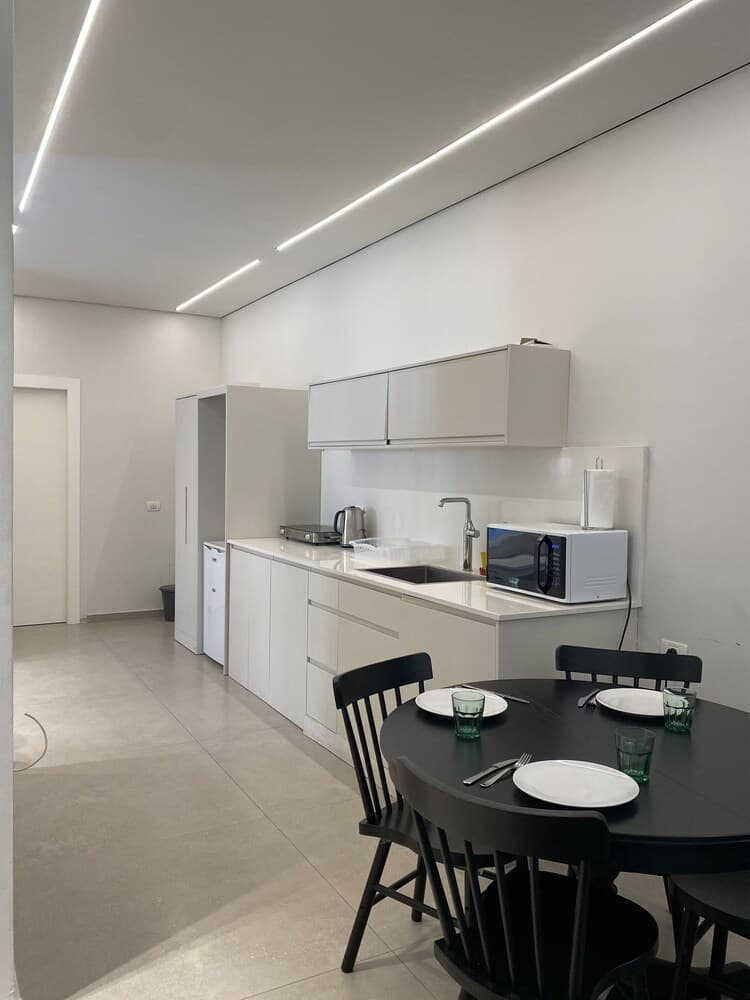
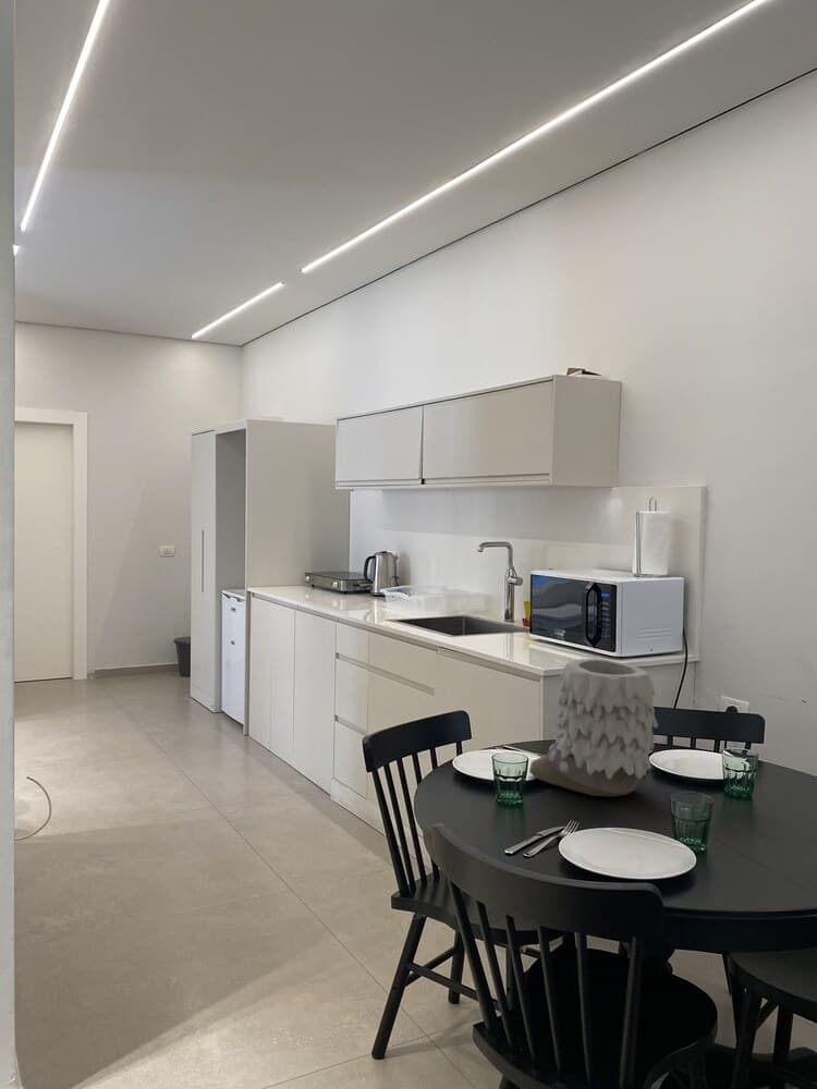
+ vase [528,658,659,798]
